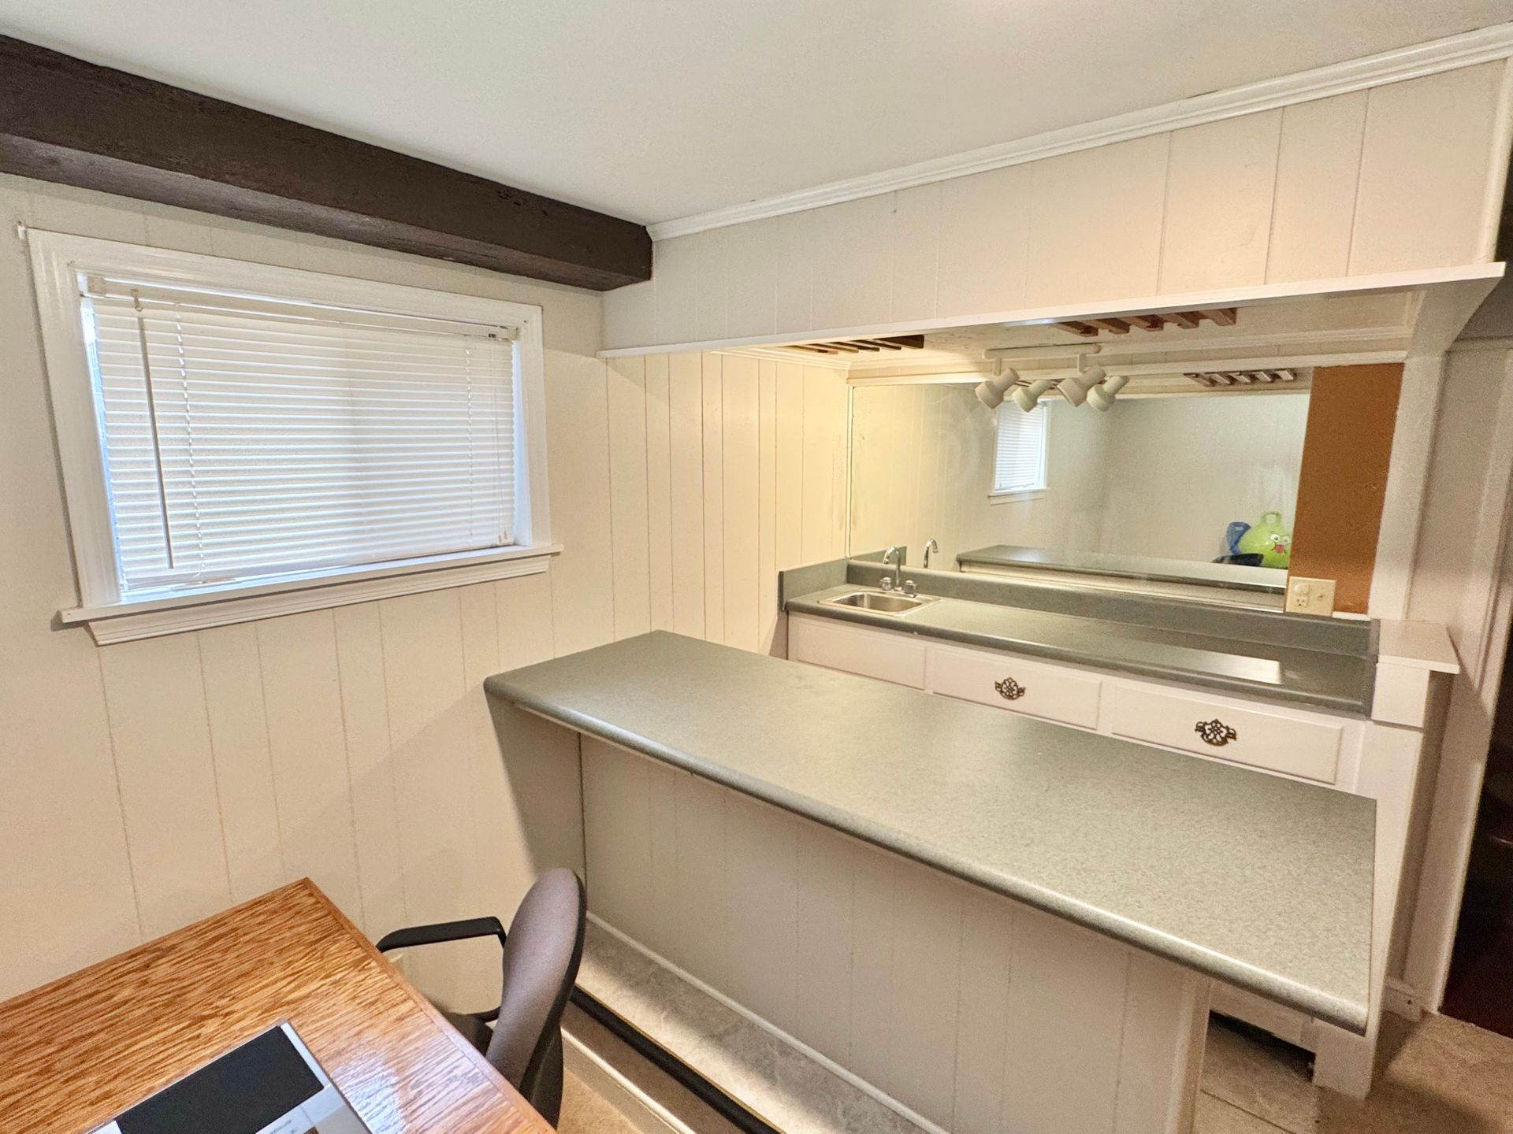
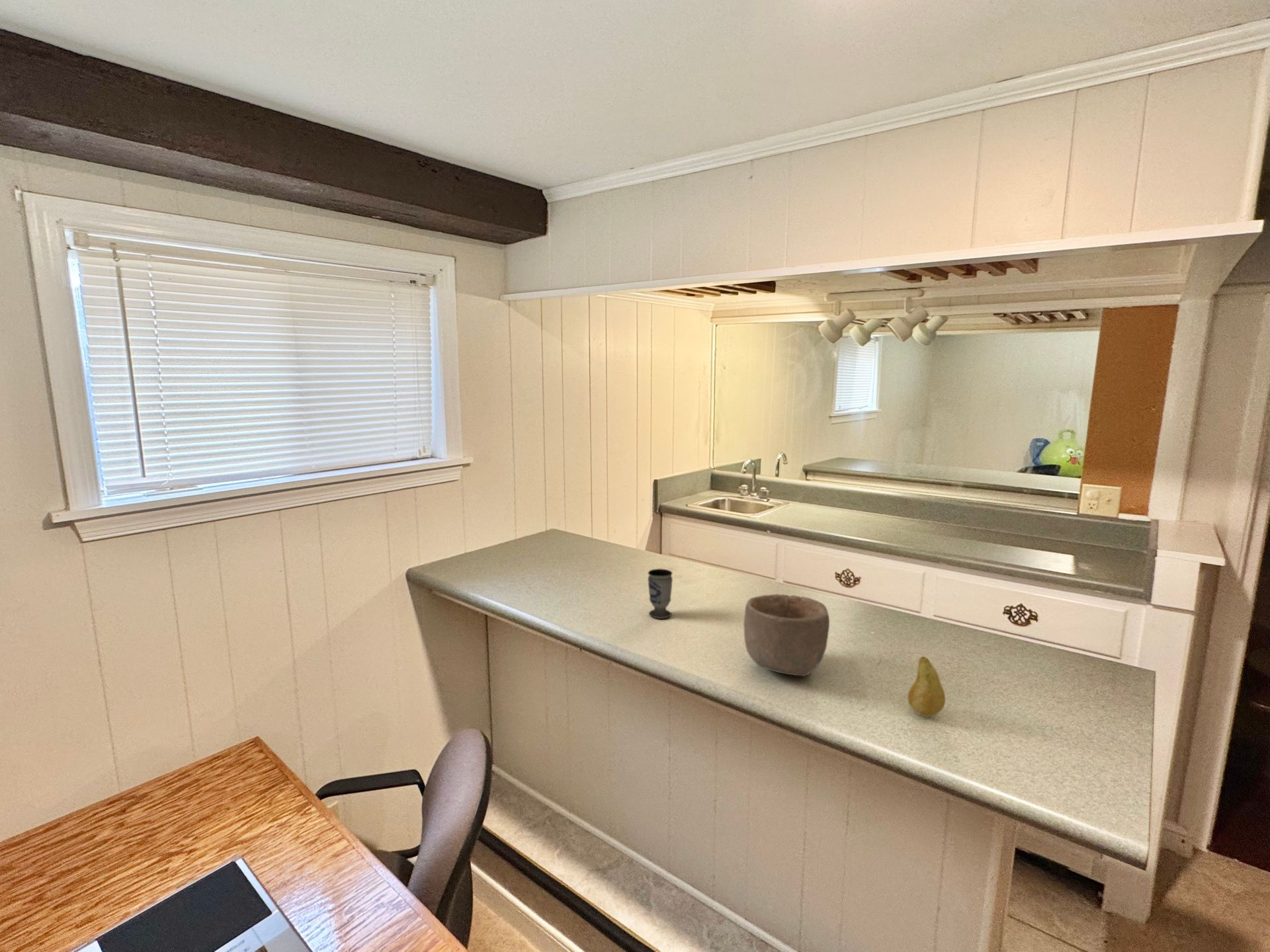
+ fruit [907,656,946,717]
+ cup [647,568,673,619]
+ bowl [743,593,830,677]
